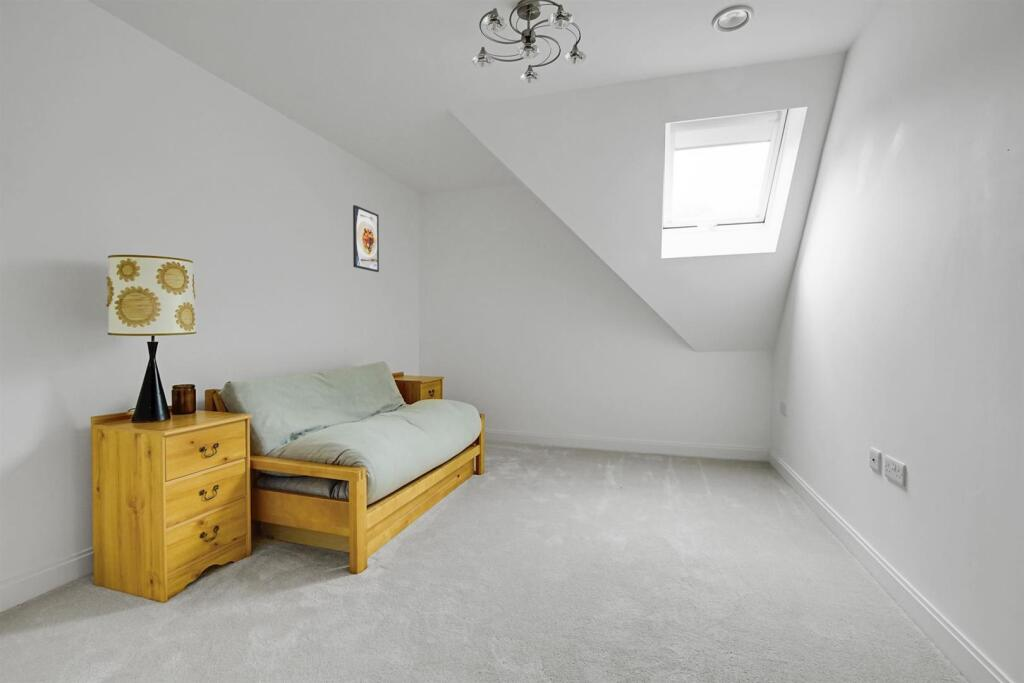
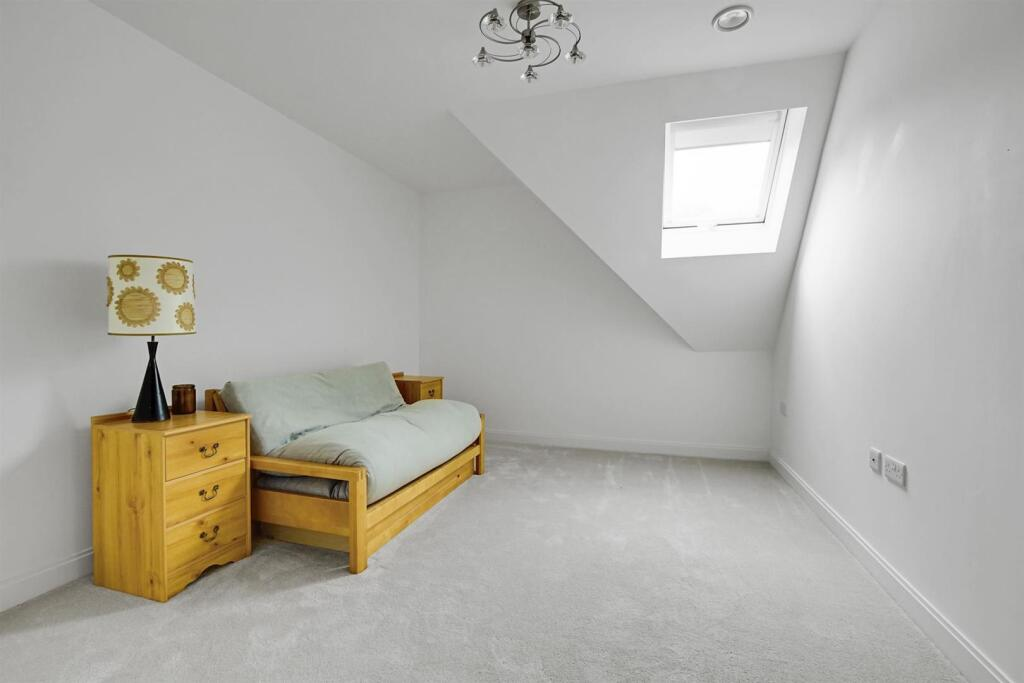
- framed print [352,204,380,273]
